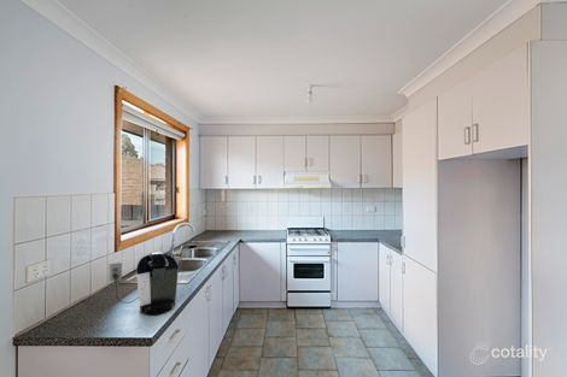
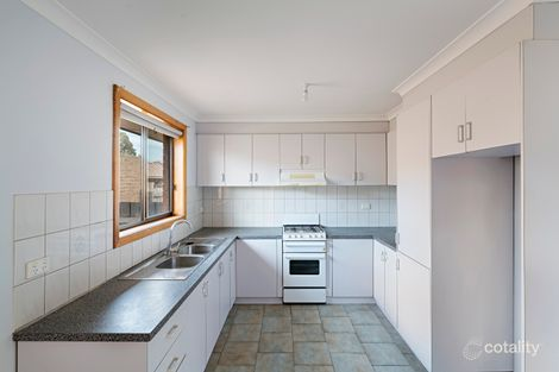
- coffee maker [107,251,180,317]
